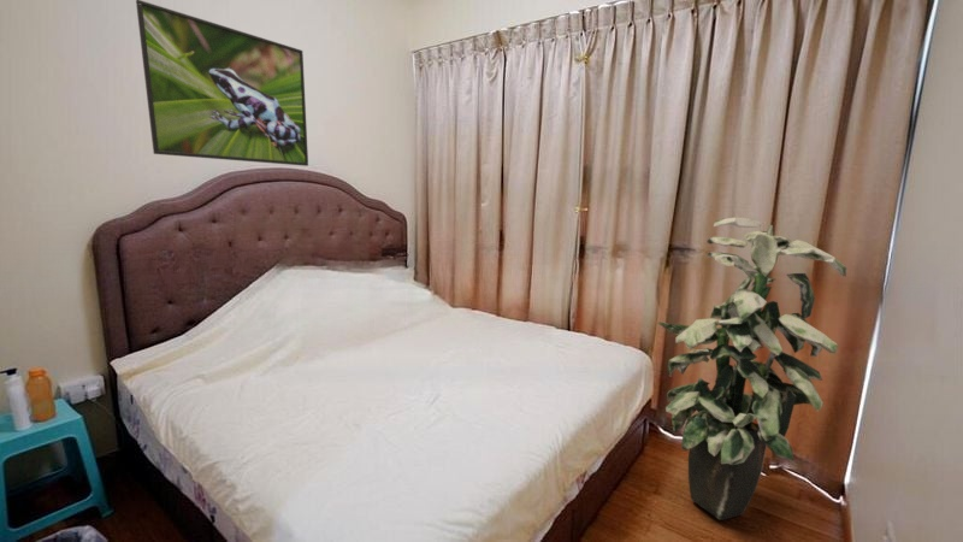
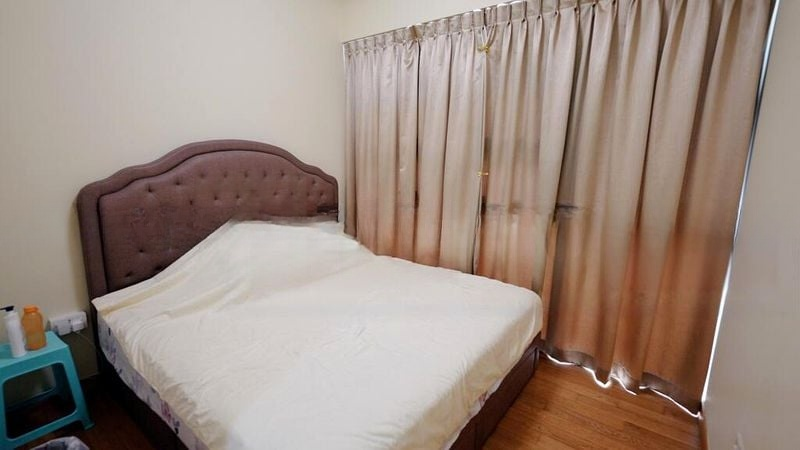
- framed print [135,0,309,167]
- indoor plant [656,217,847,522]
